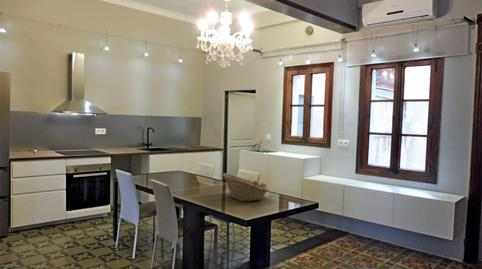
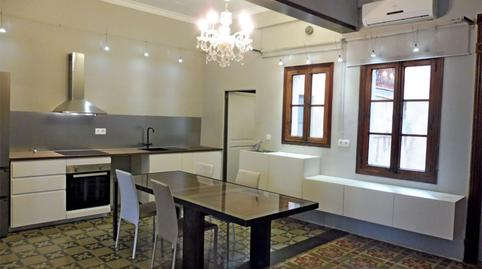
- fruit basket [221,172,270,202]
